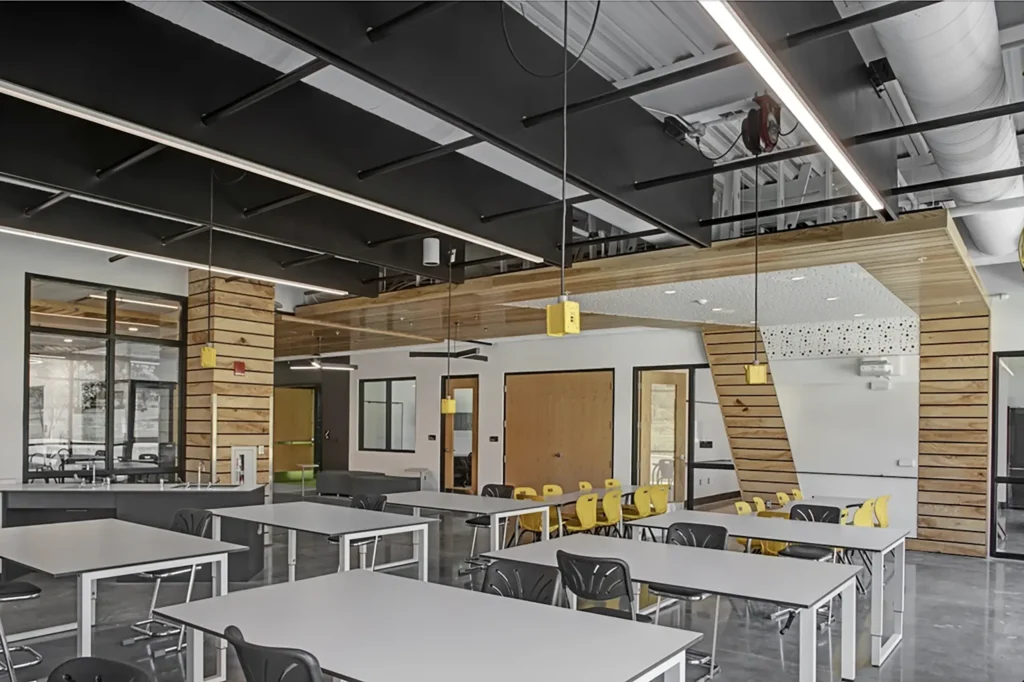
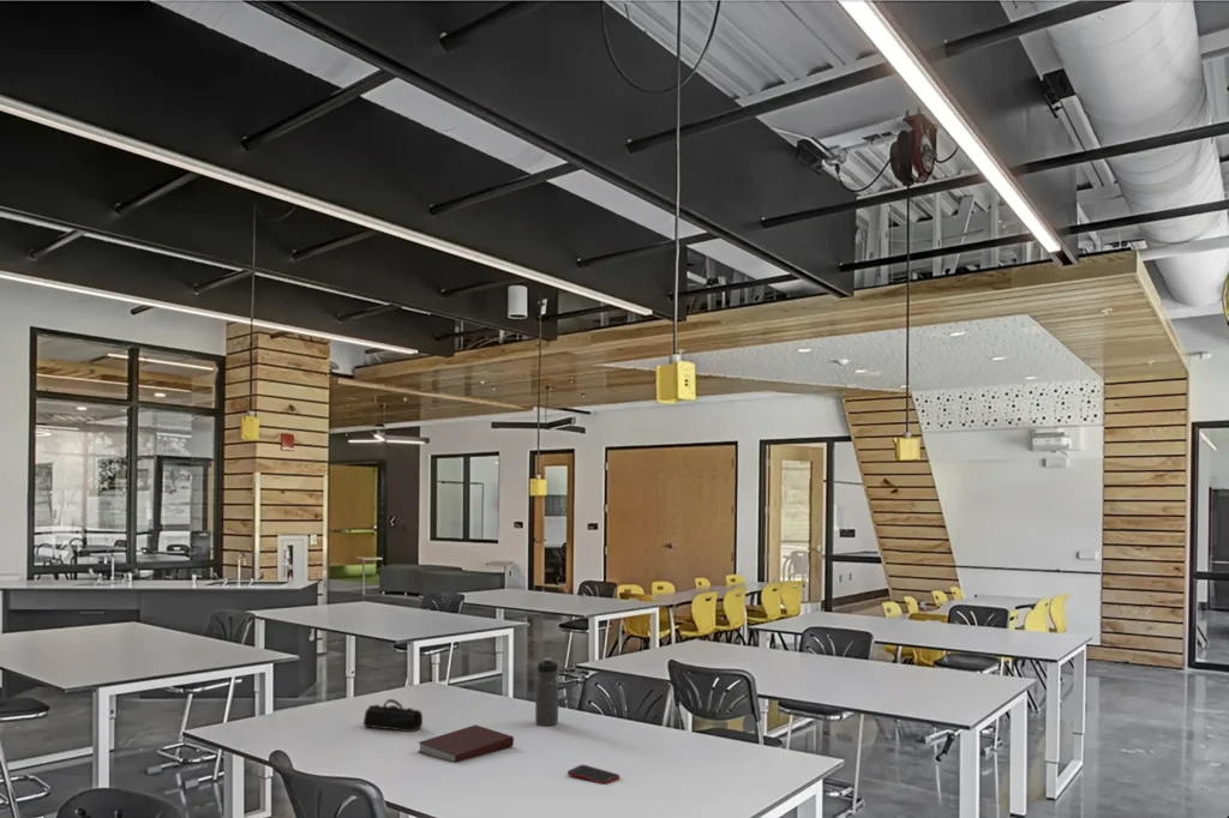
+ pencil case [362,698,424,733]
+ cell phone [566,764,621,786]
+ water bottle [534,657,559,727]
+ notebook [416,723,515,763]
